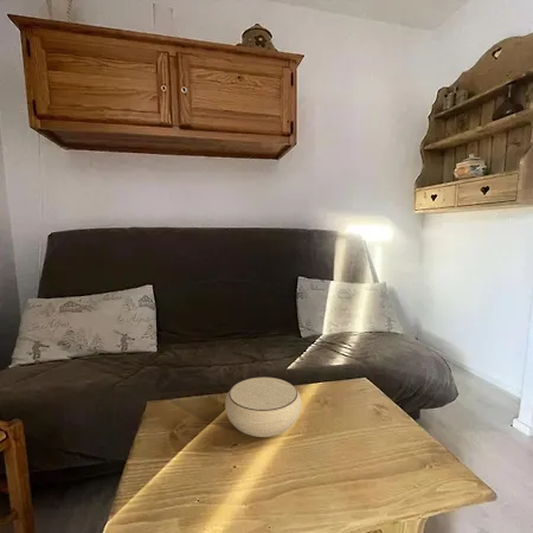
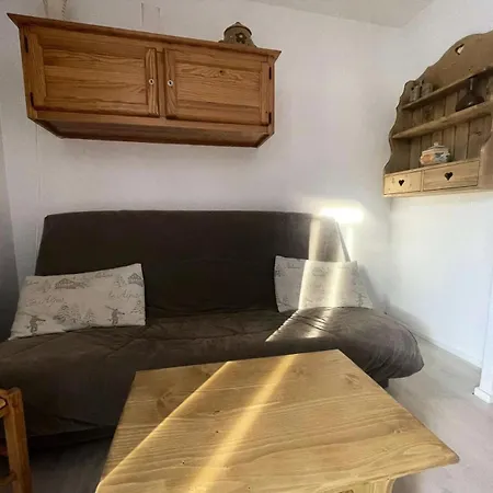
- bowl [224,377,303,438]
